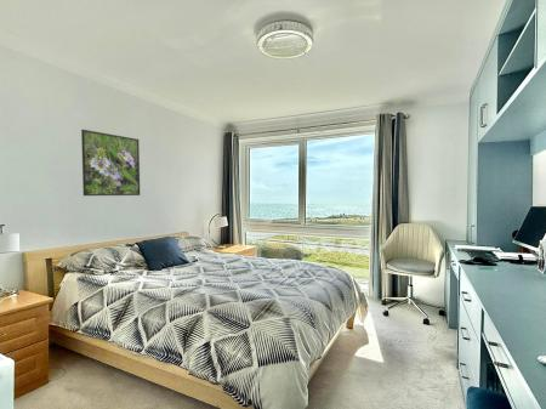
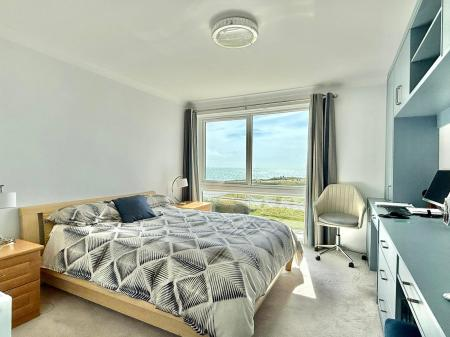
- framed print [80,129,141,197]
